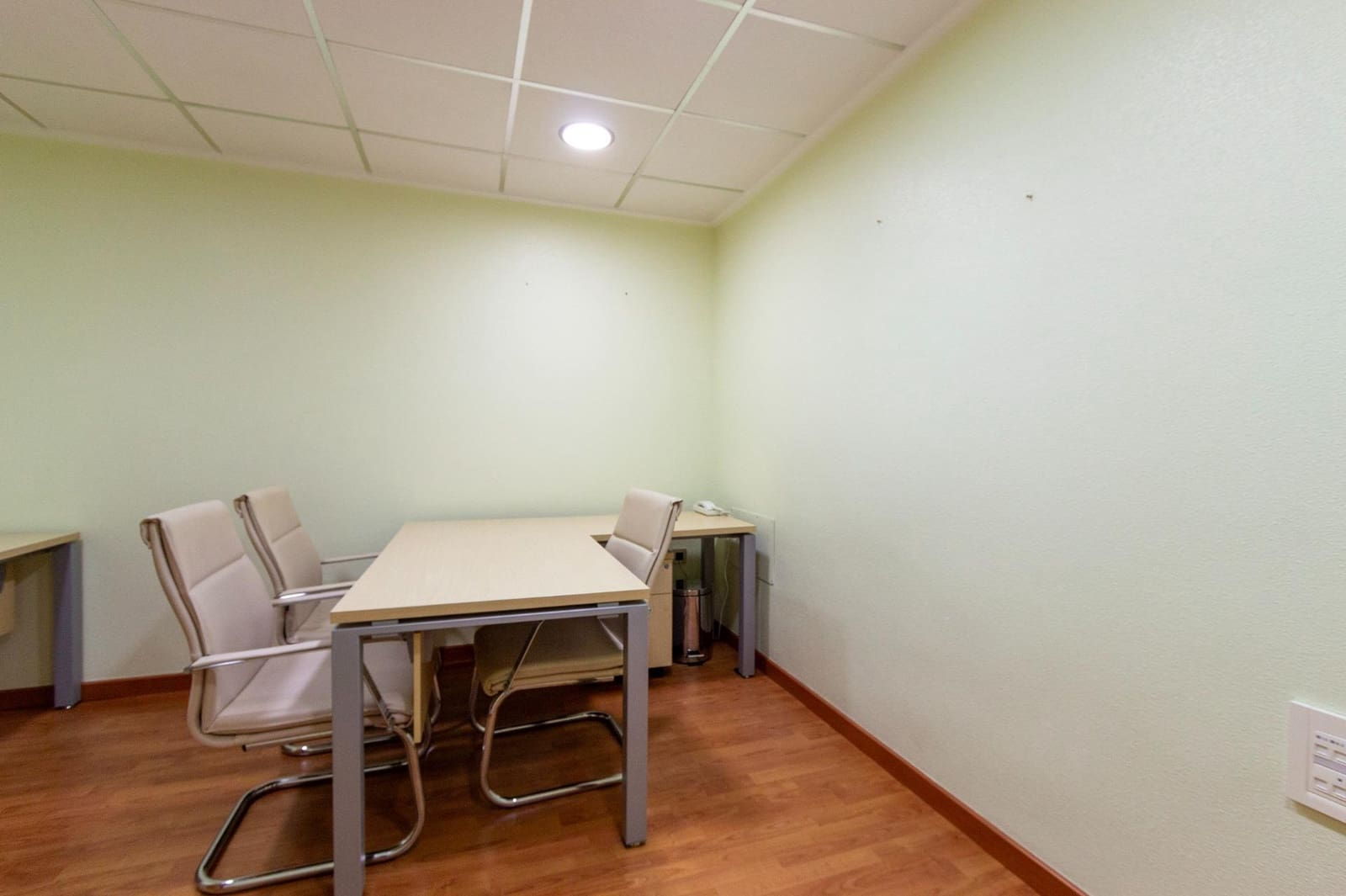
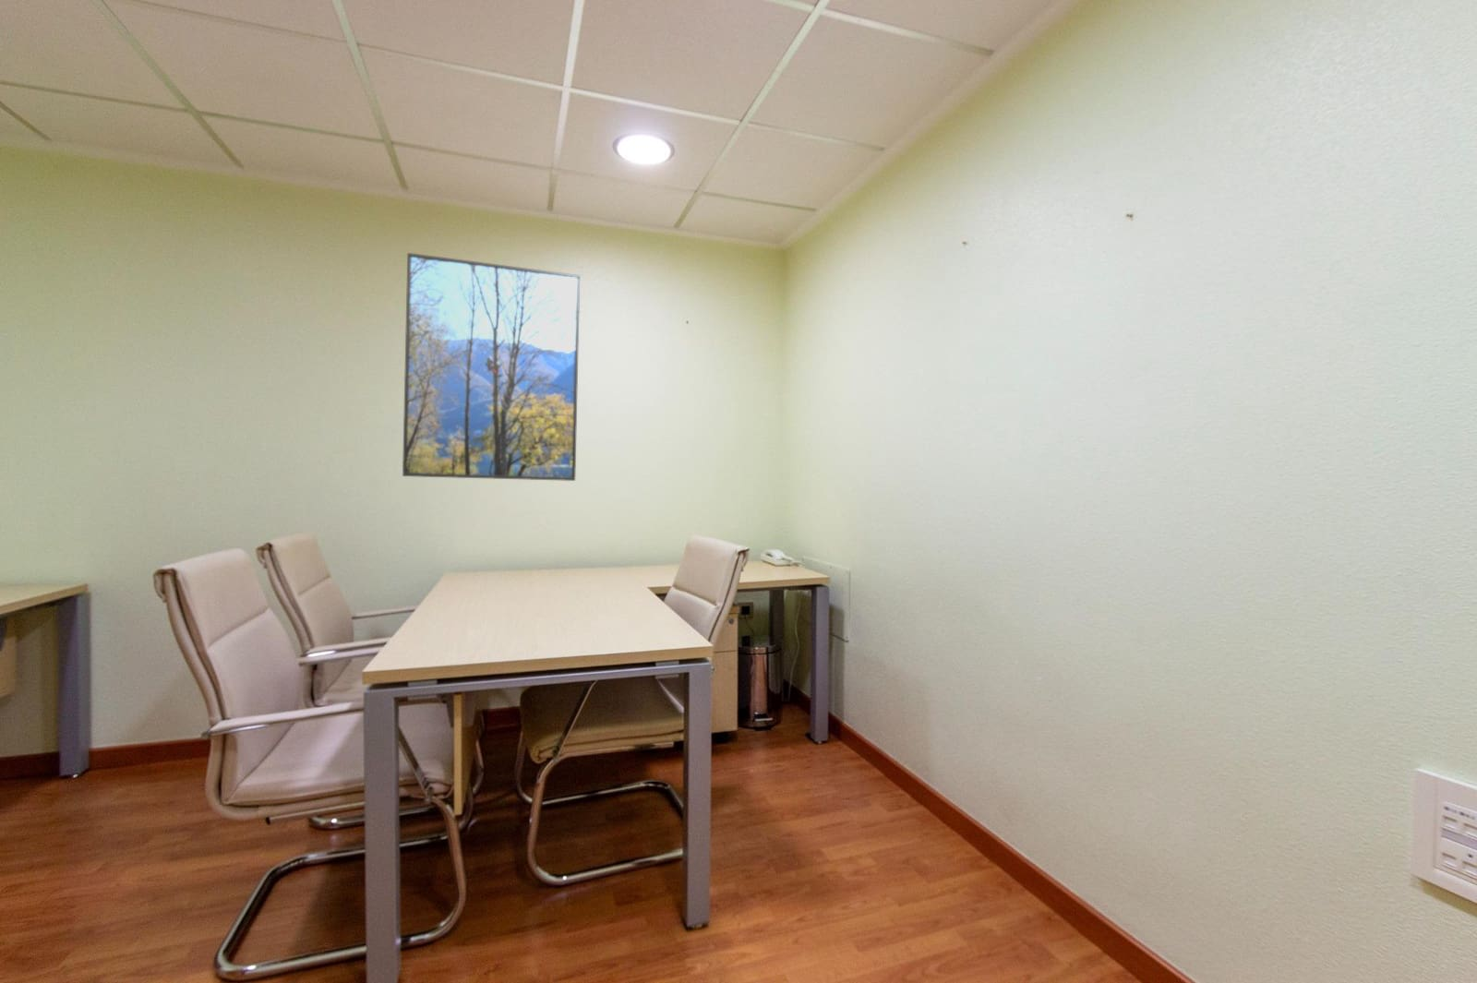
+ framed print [402,252,580,482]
